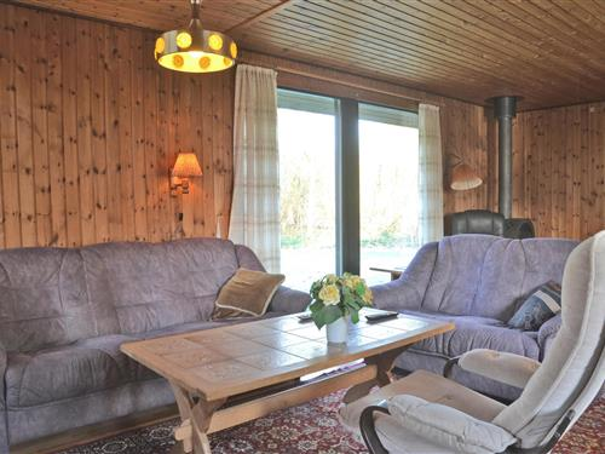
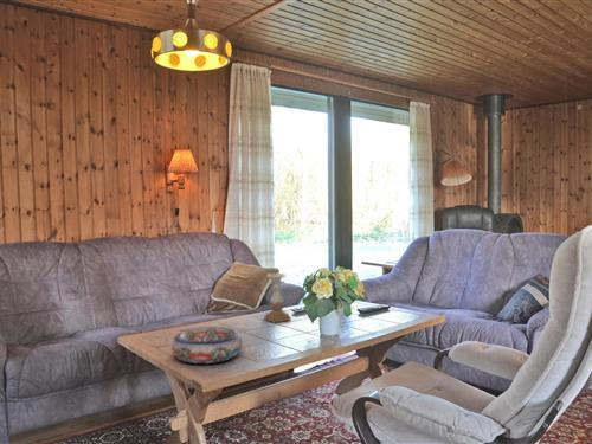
+ bowl [170,326,243,365]
+ candle holder [263,272,292,324]
